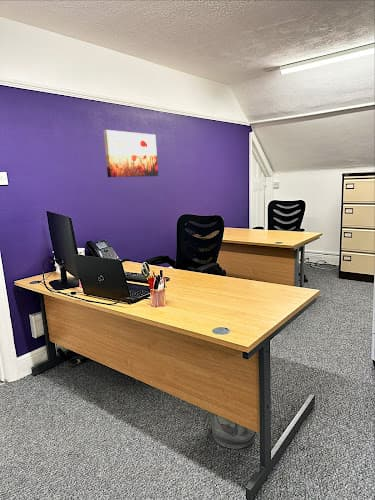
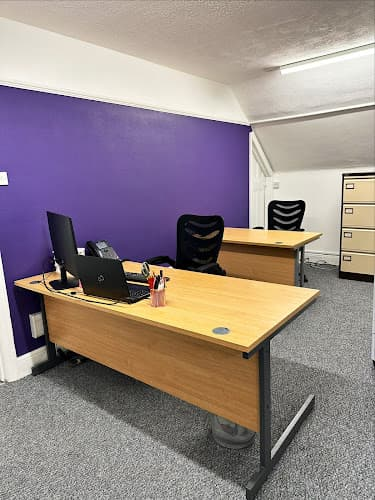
- wall art [103,129,159,178]
